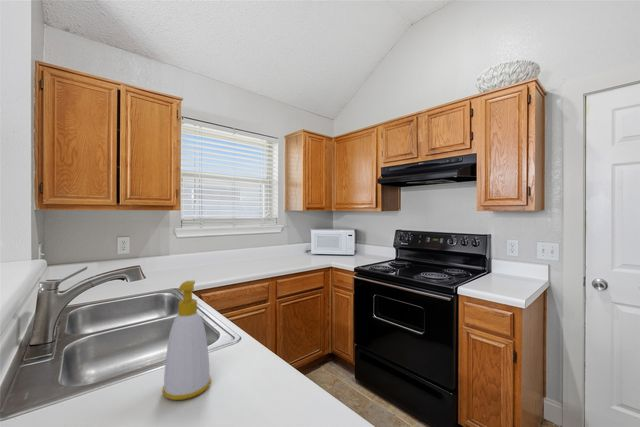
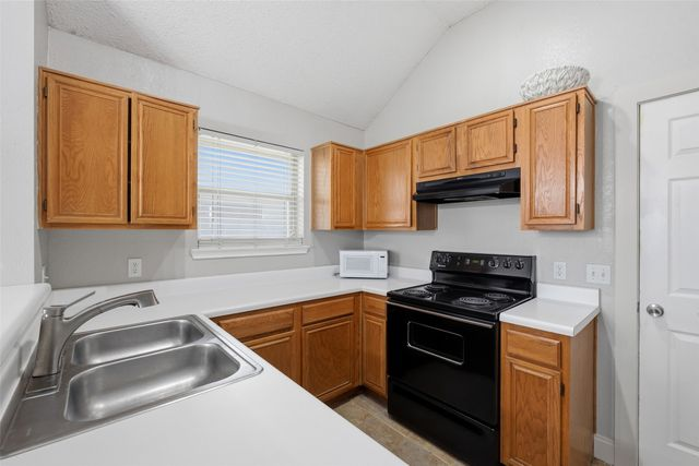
- soap bottle [161,280,212,401]
